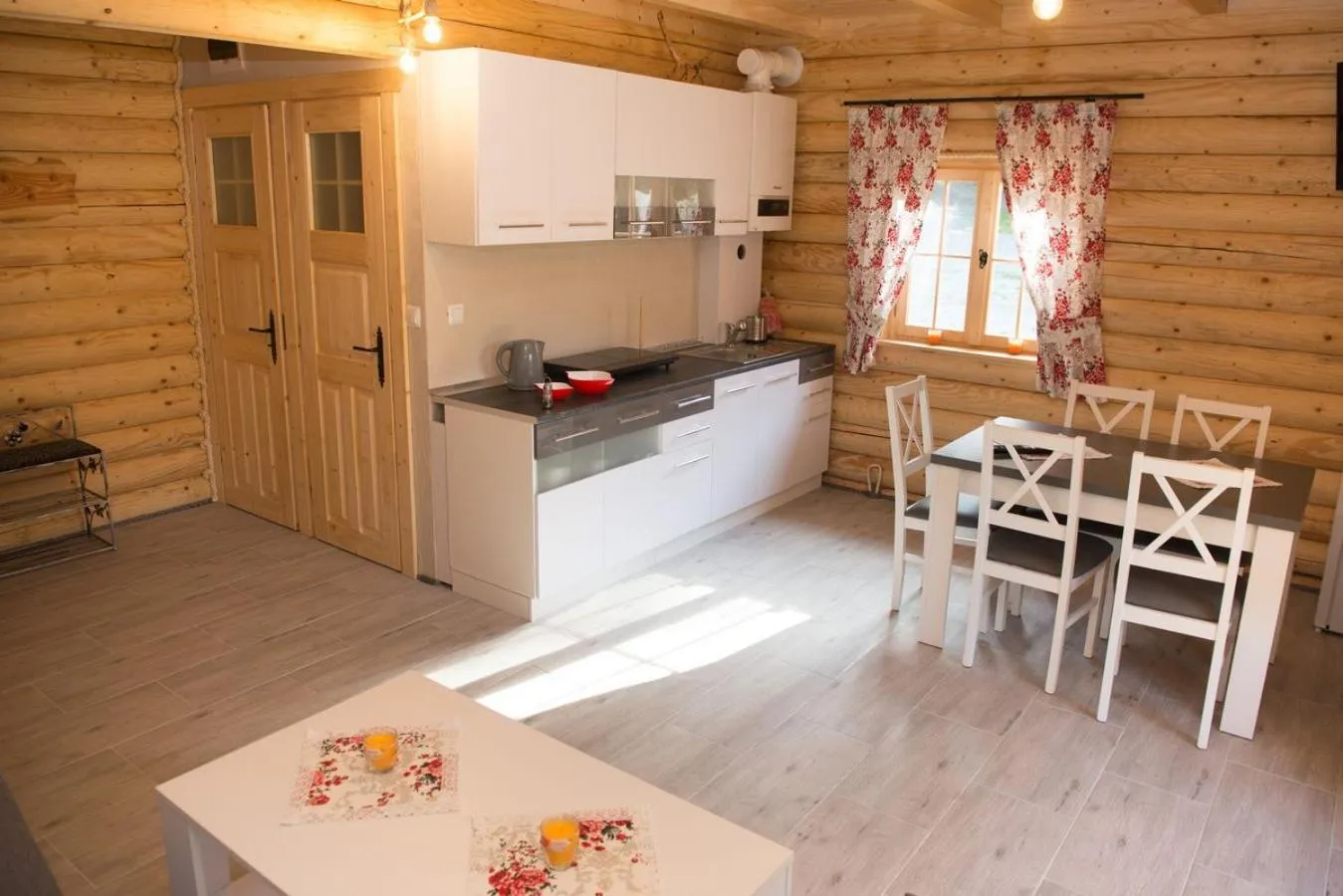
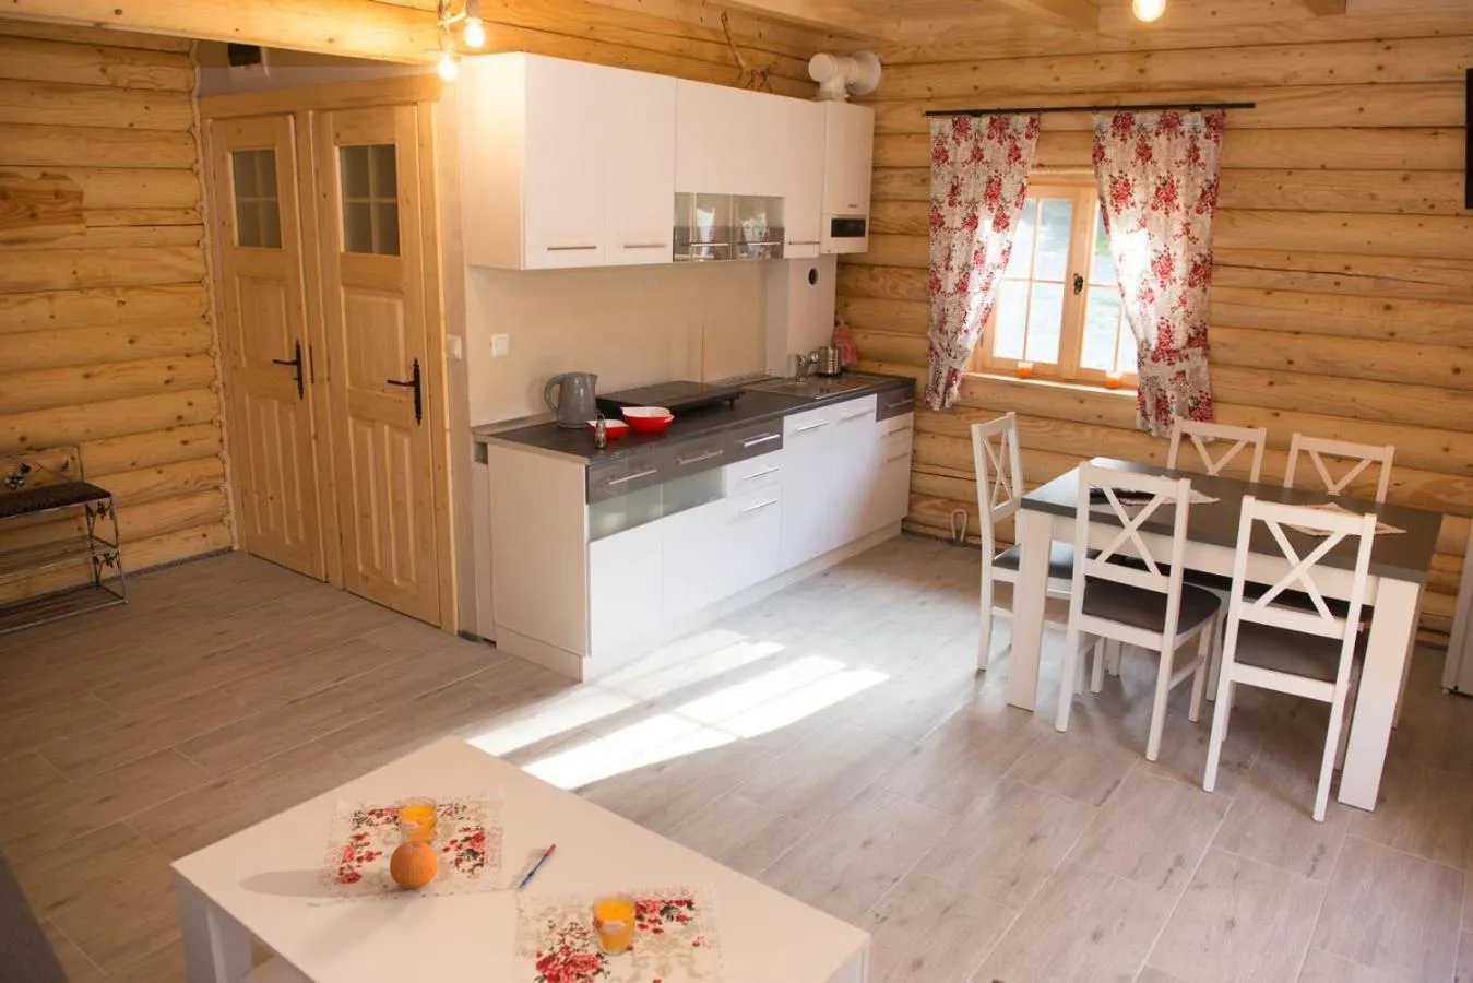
+ fruit [388,840,438,890]
+ pen [519,844,557,889]
